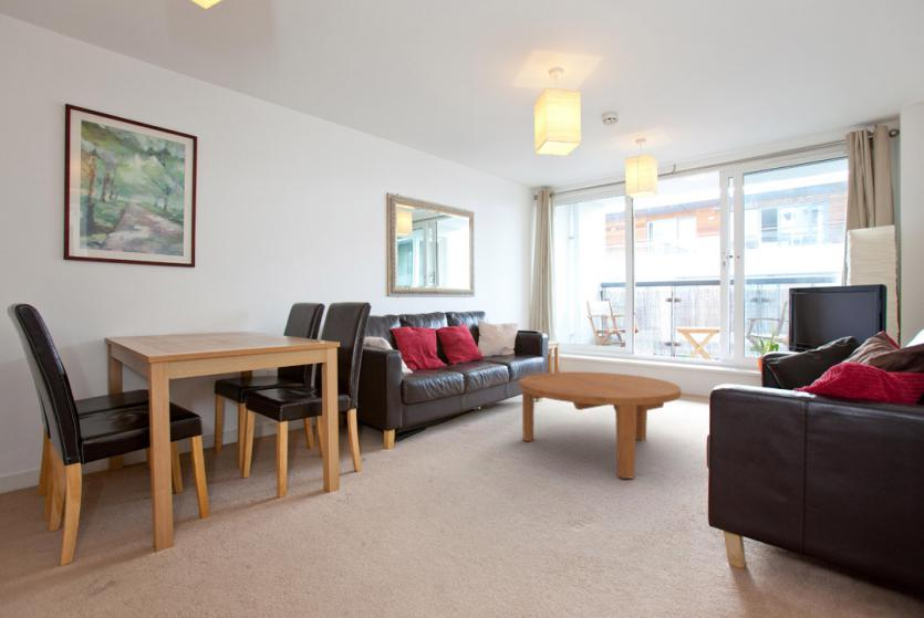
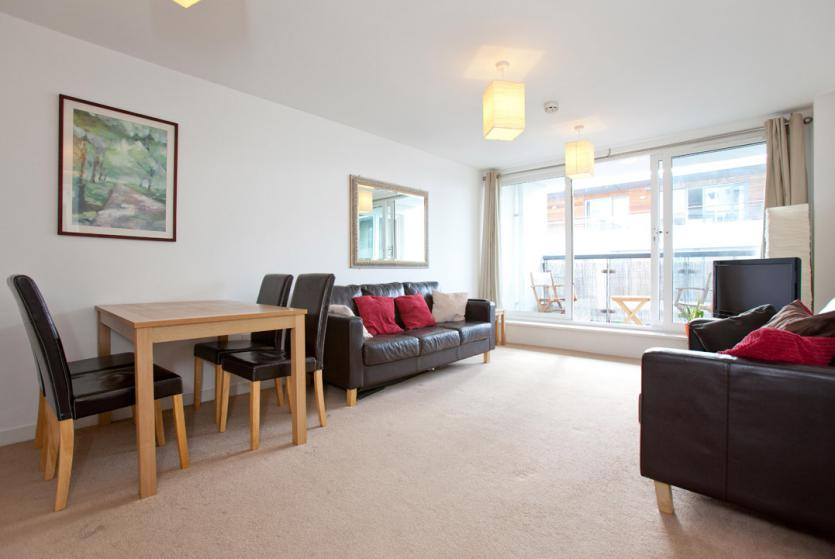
- coffee table [518,370,682,480]
